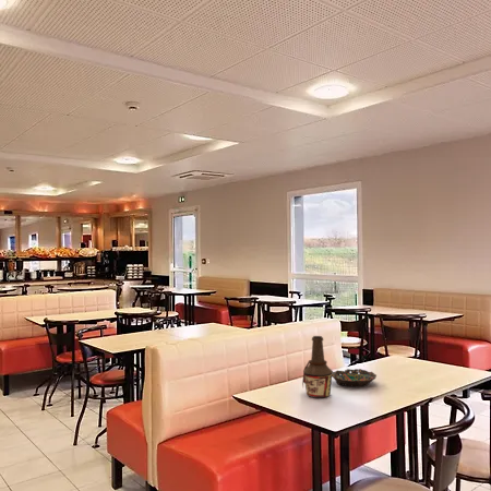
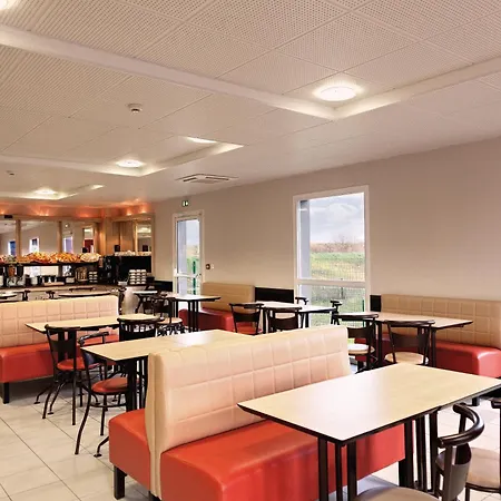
- bottle [301,335,334,399]
- bowl [332,368,378,388]
